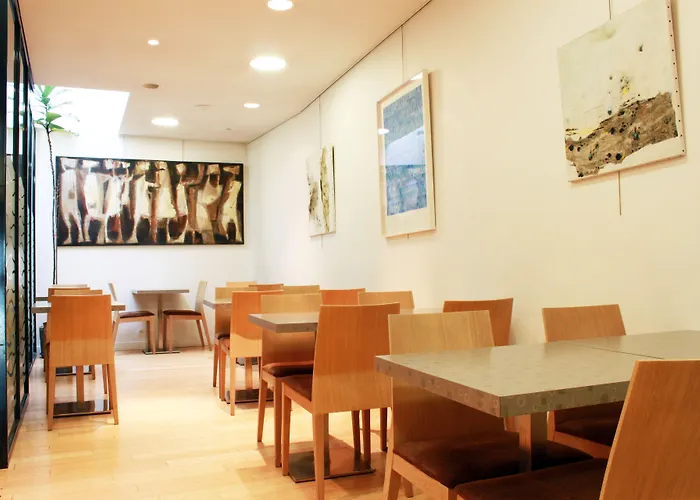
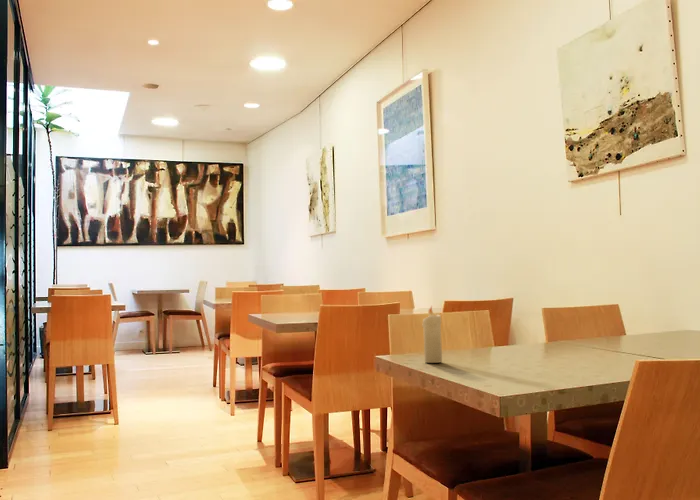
+ candle [421,305,443,364]
